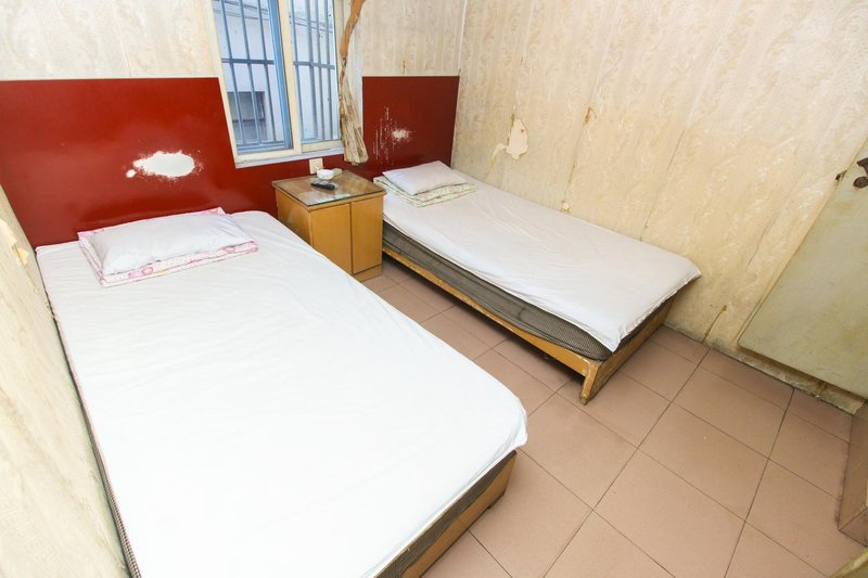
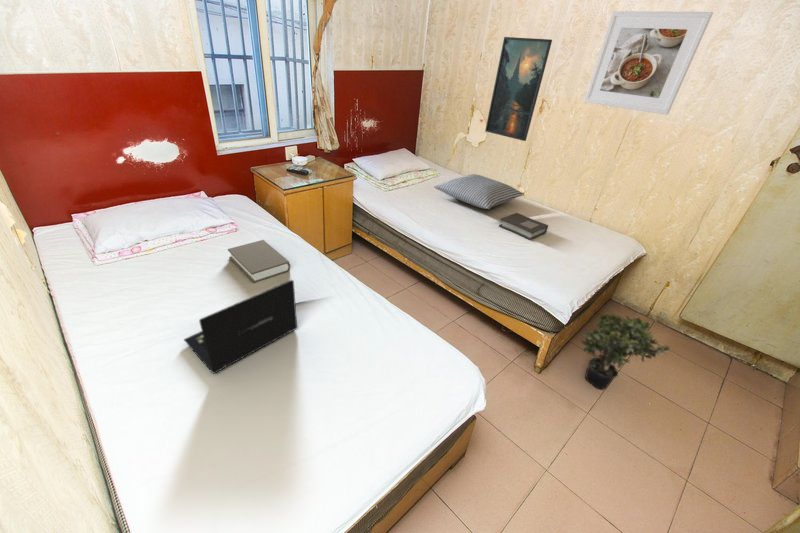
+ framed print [484,36,553,142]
+ potted plant [580,311,671,391]
+ book [498,212,549,241]
+ pillow [433,173,525,210]
+ book [227,239,291,284]
+ laptop [183,279,299,375]
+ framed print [583,10,714,116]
